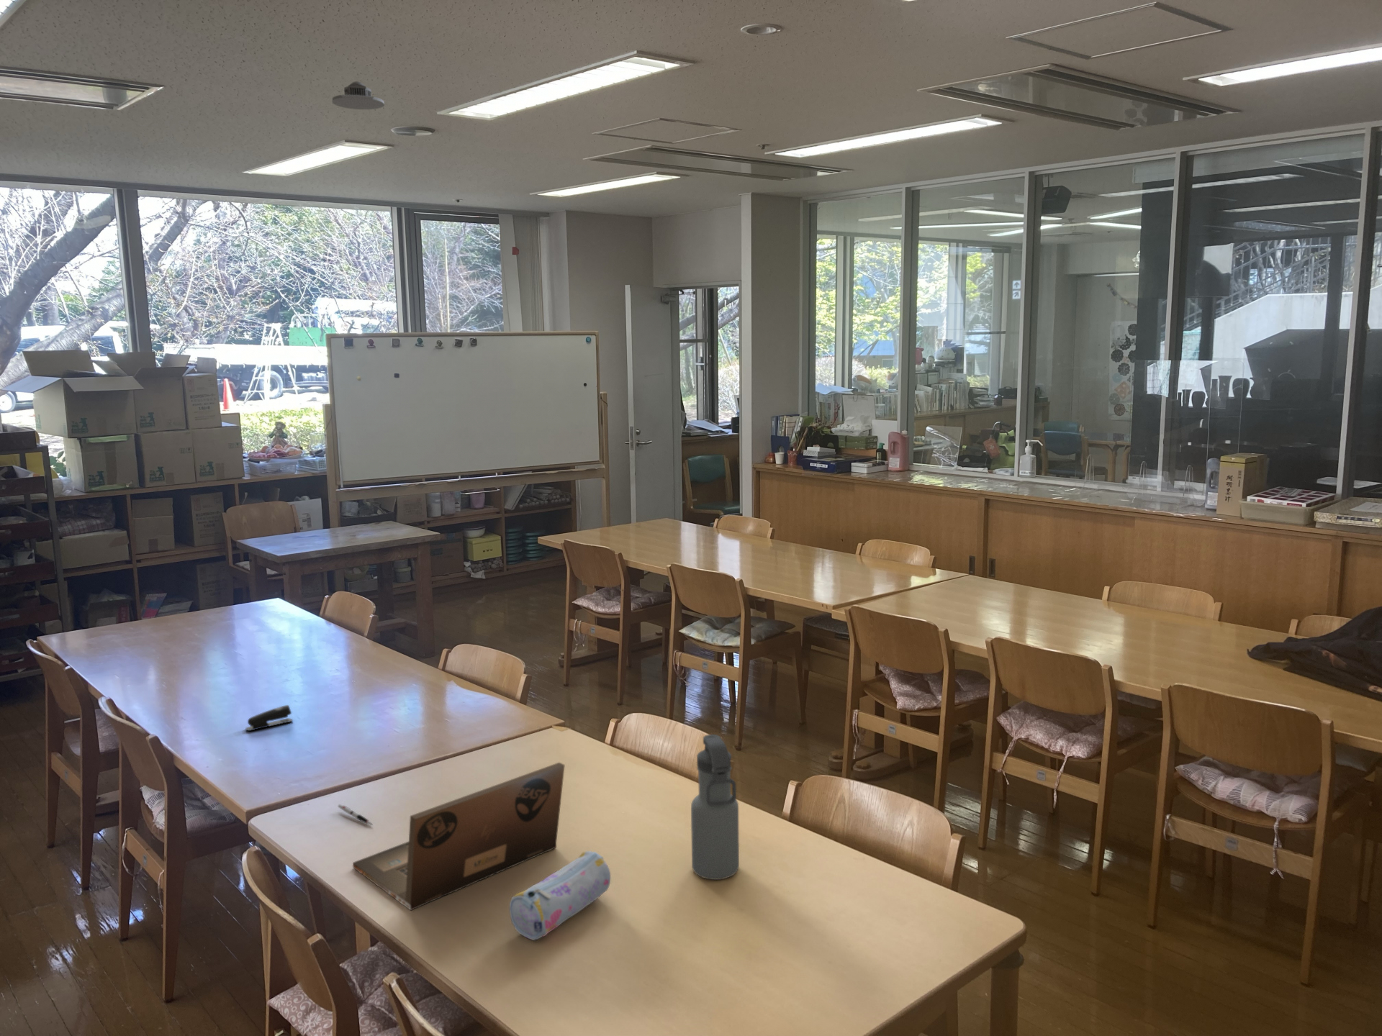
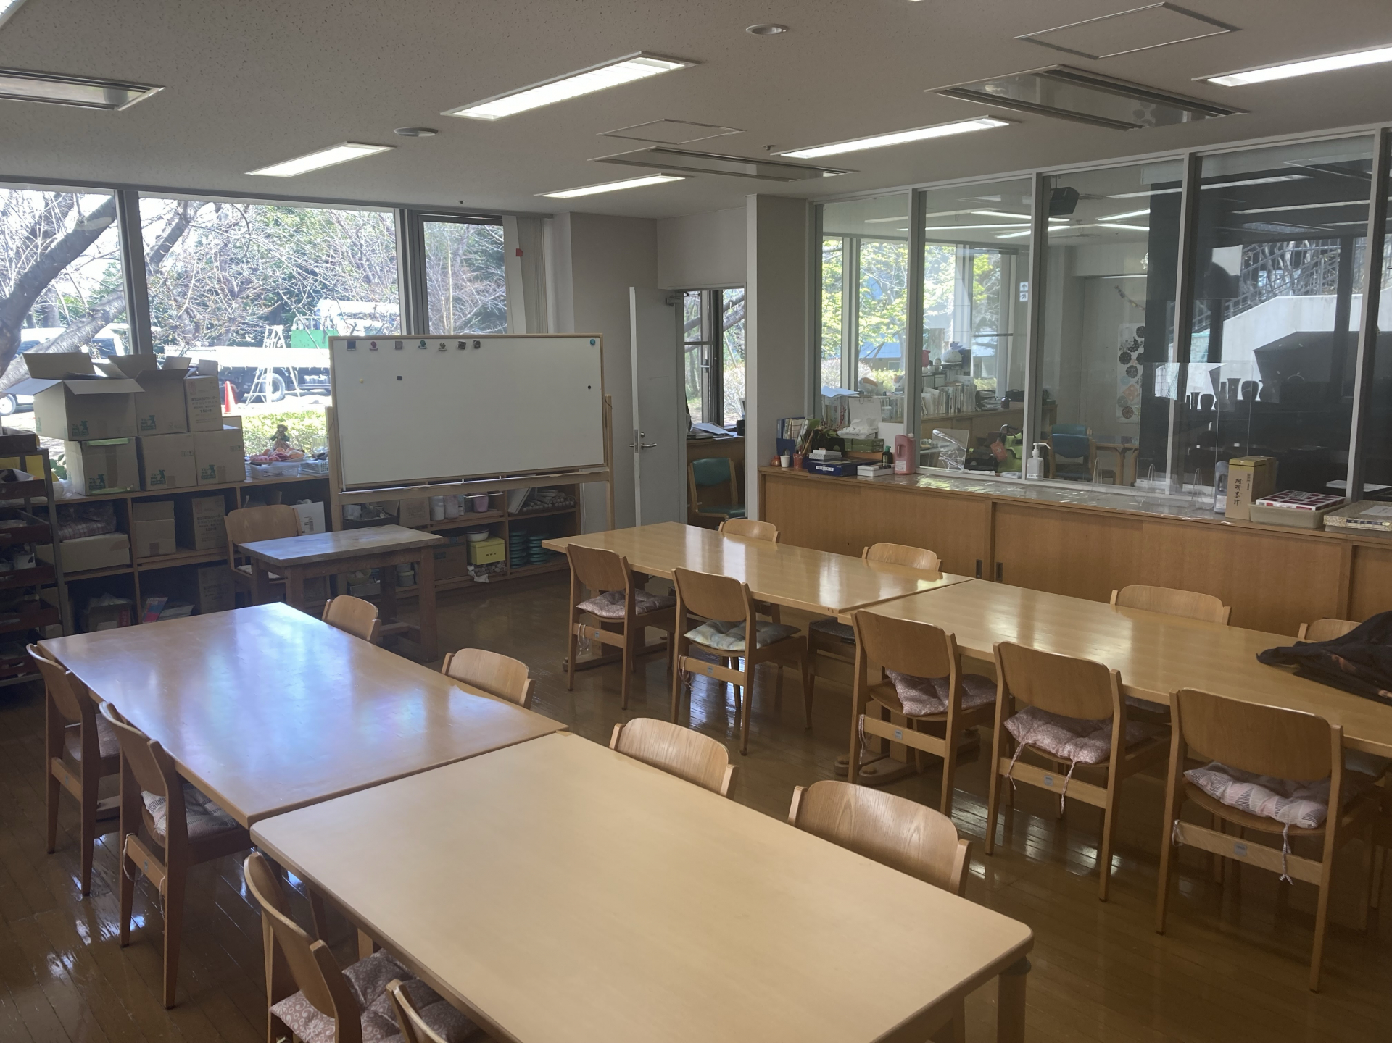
- pen [337,803,373,826]
- laptop [351,762,566,911]
- water bottle [690,733,740,880]
- pencil case [509,850,612,941]
- stapler [245,704,294,731]
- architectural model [331,81,385,110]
